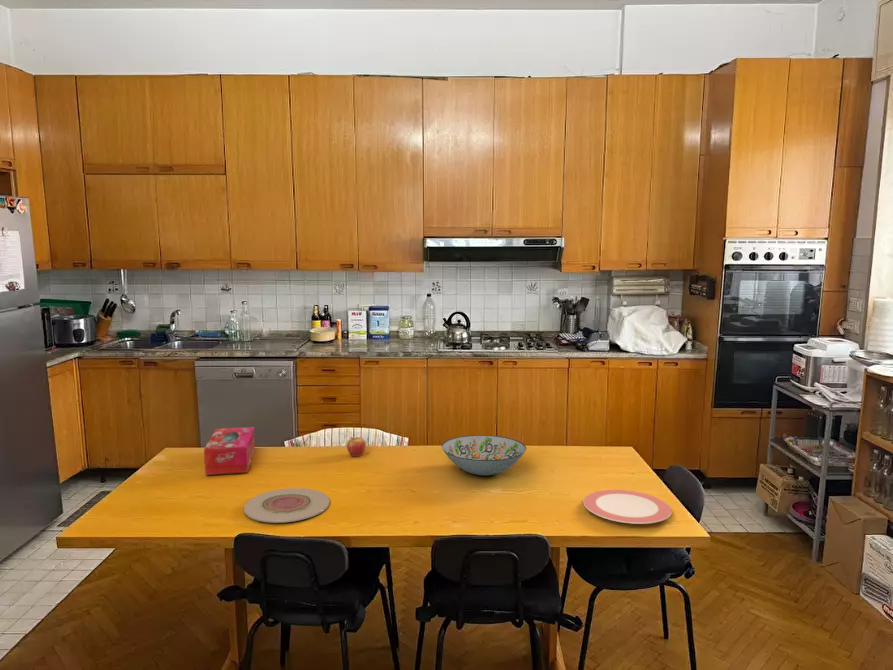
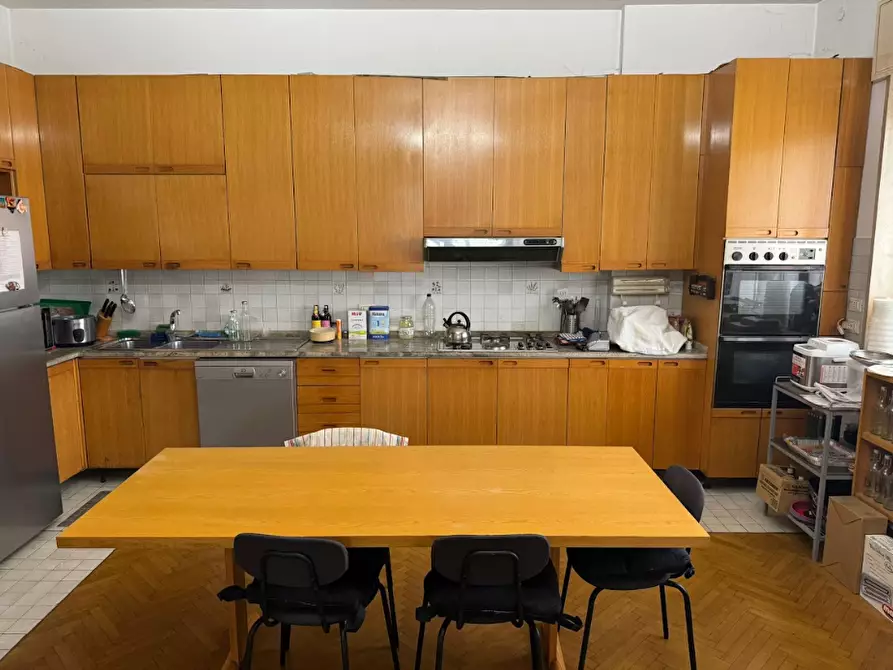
- decorative bowl [441,434,527,477]
- plate [583,489,672,525]
- fruit [346,436,367,458]
- tissue box [203,426,256,476]
- plate [243,487,331,524]
